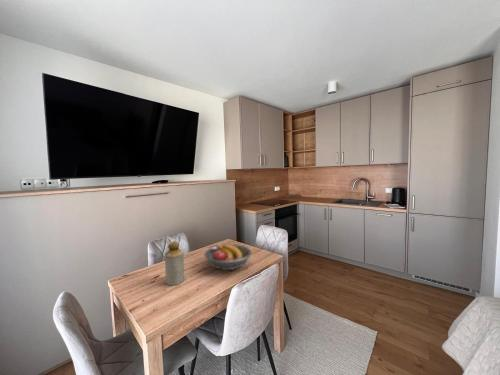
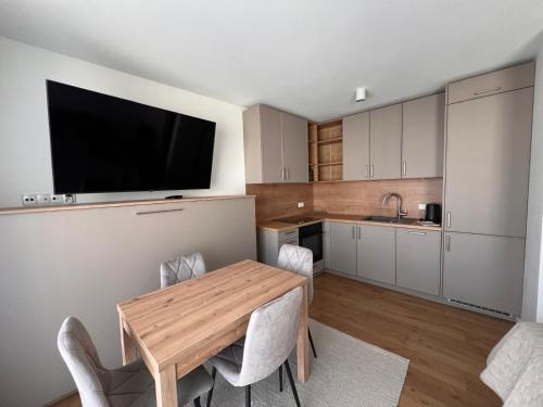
- fruit bowl [203,243,253,271]
- bottle [164,240,185,286]
